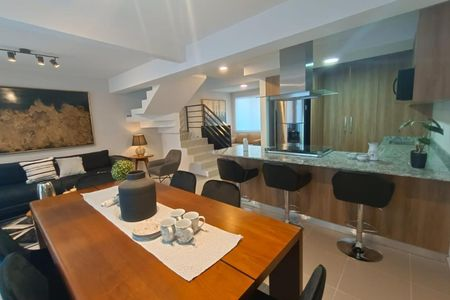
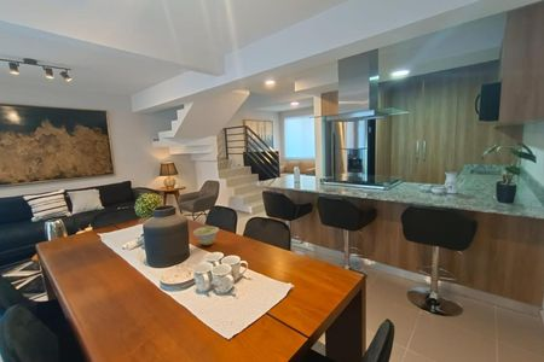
+ bowl [192,226,220,247]
